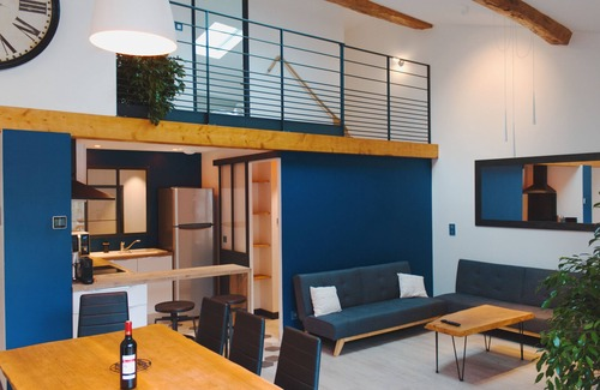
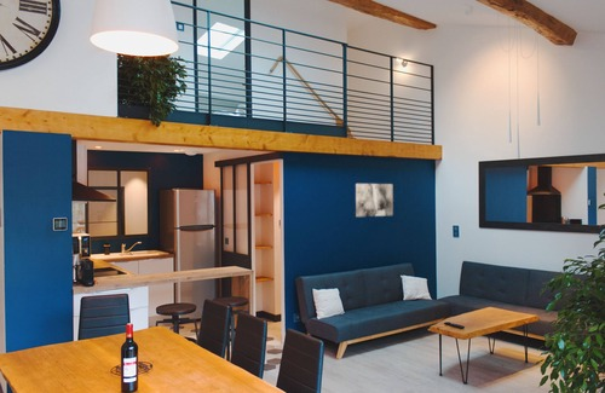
+ wall art [355,183,394,218]
